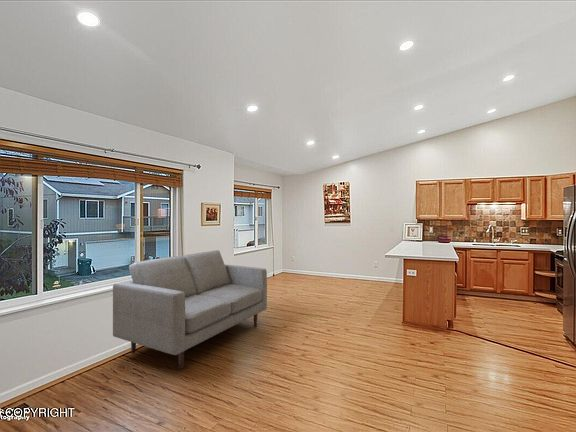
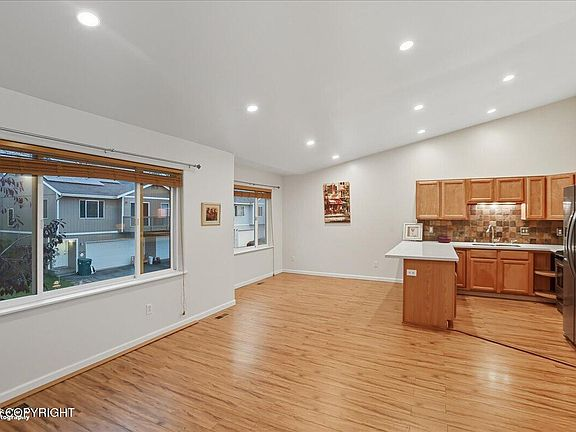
- sofa [112,249,268,370]
